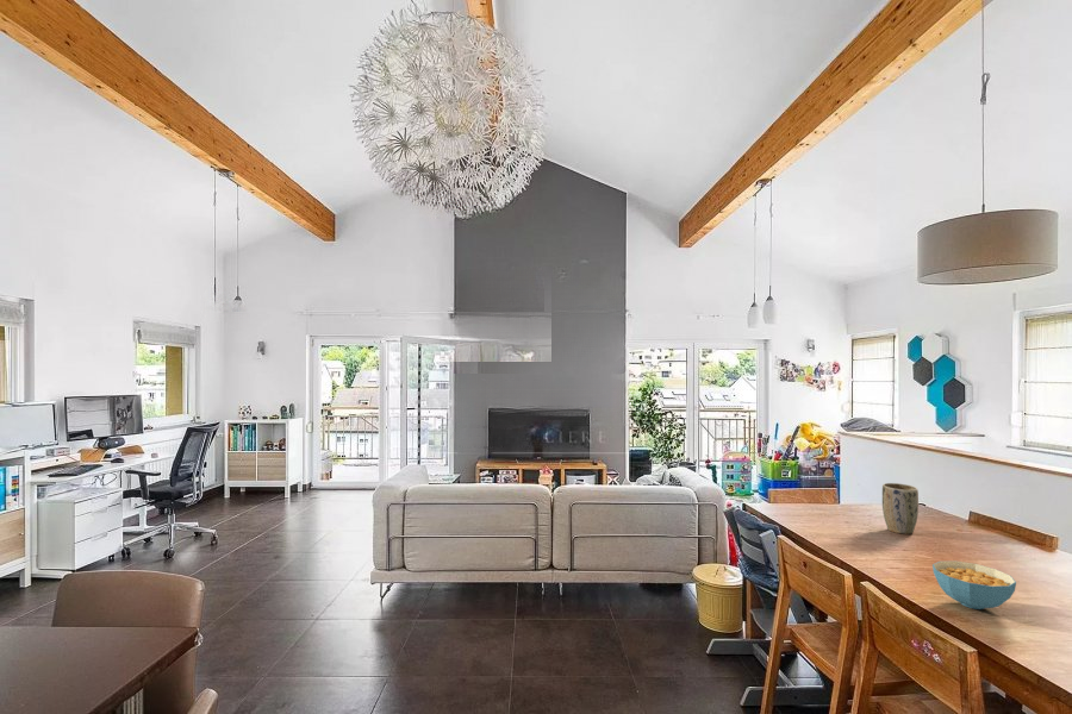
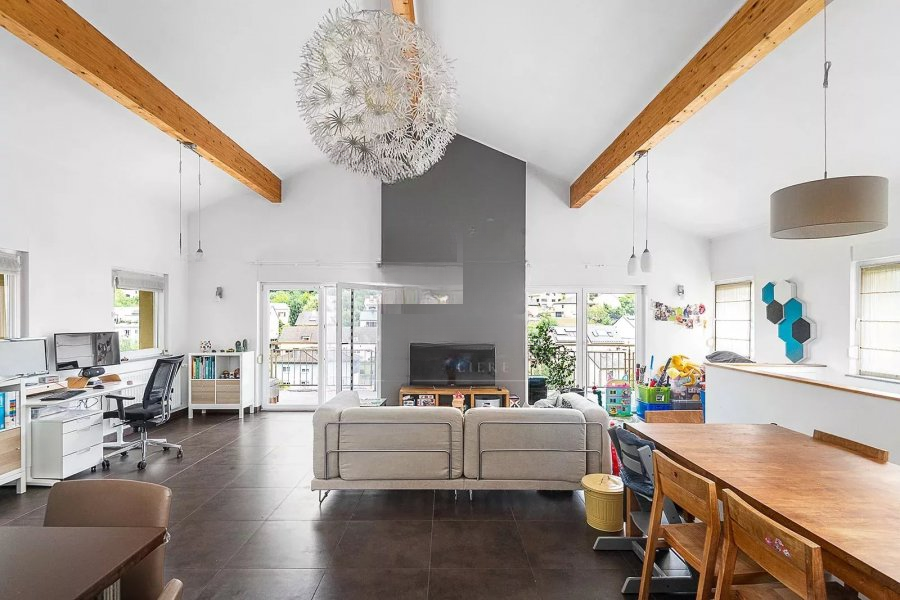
- plant pot [881,482,920,536]
- cereal bowl [931,559,1017,610]
